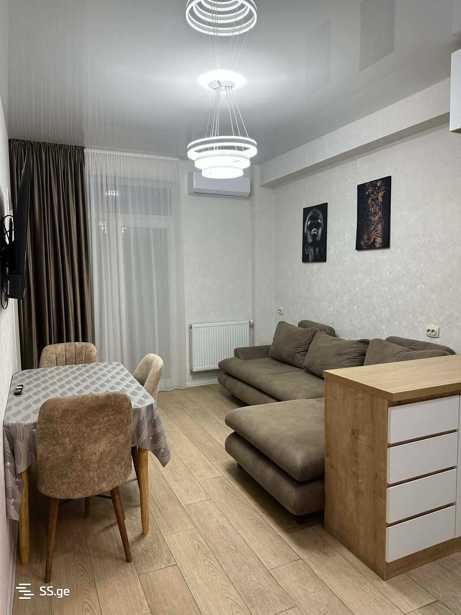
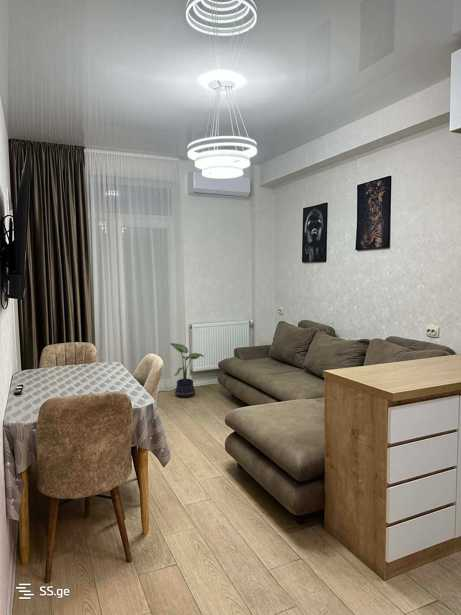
+ potted plant [169,342,205,398]
